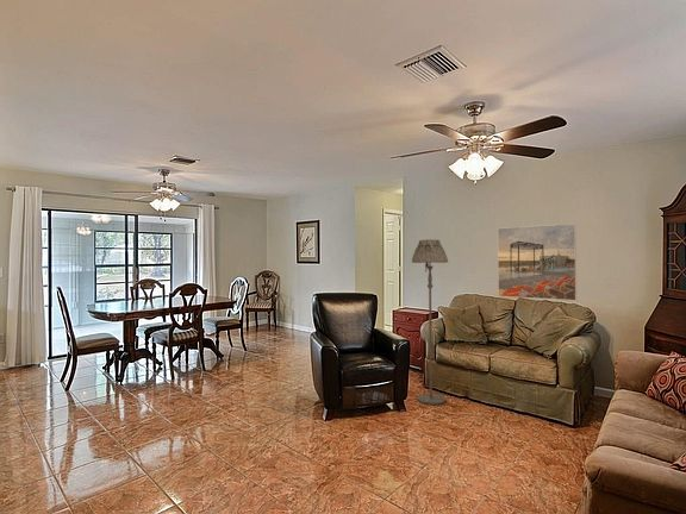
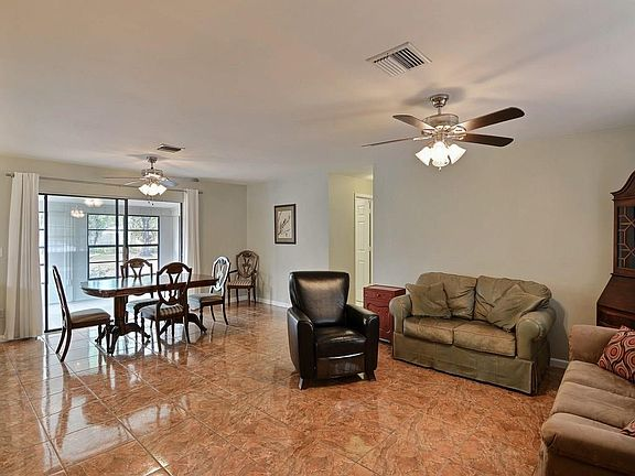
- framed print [497,222,578,301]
- floor lamp [411,238,449,406]
